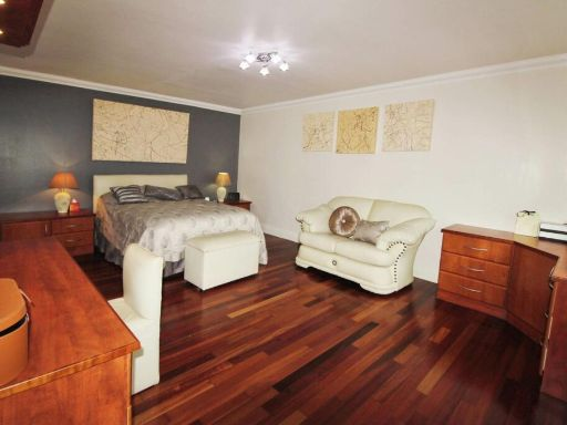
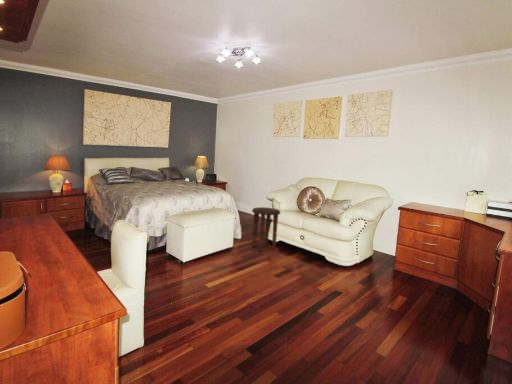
+ side table [251,206,281,252]
